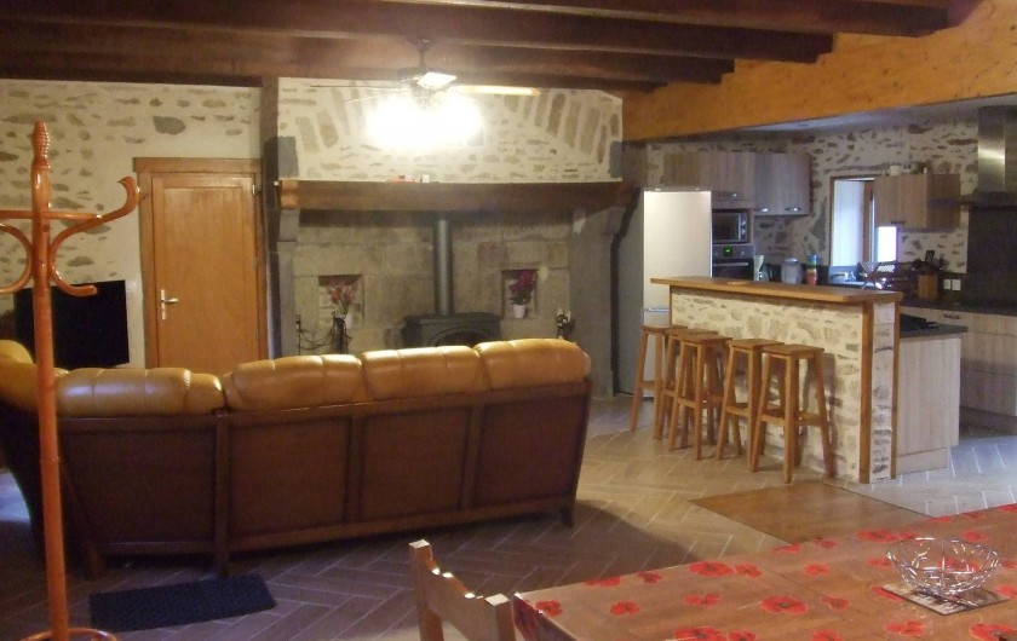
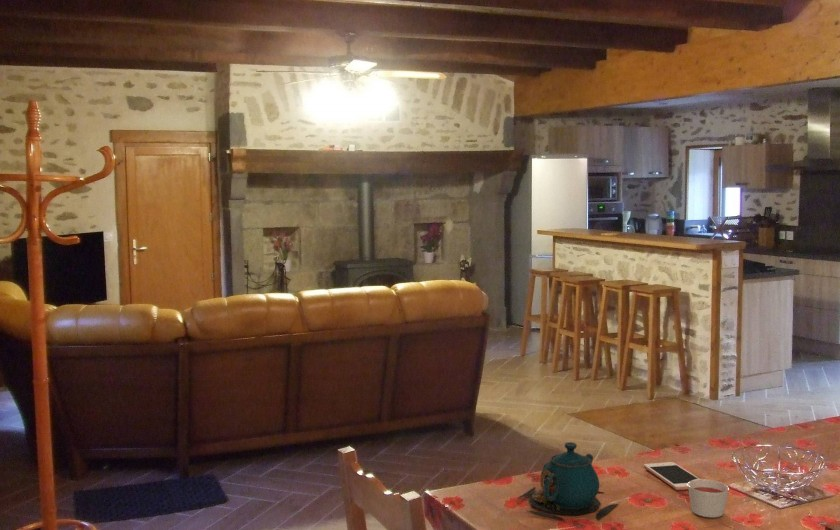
+ cell phone [643,461,700,491]
+ teapot [515,441,619,522]
+ candle [688,478,730,519]
